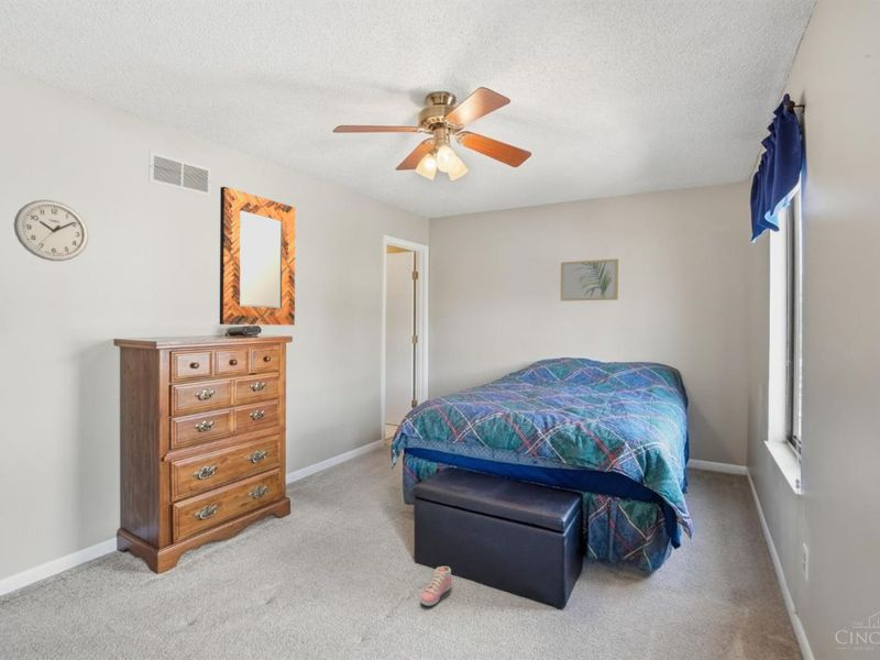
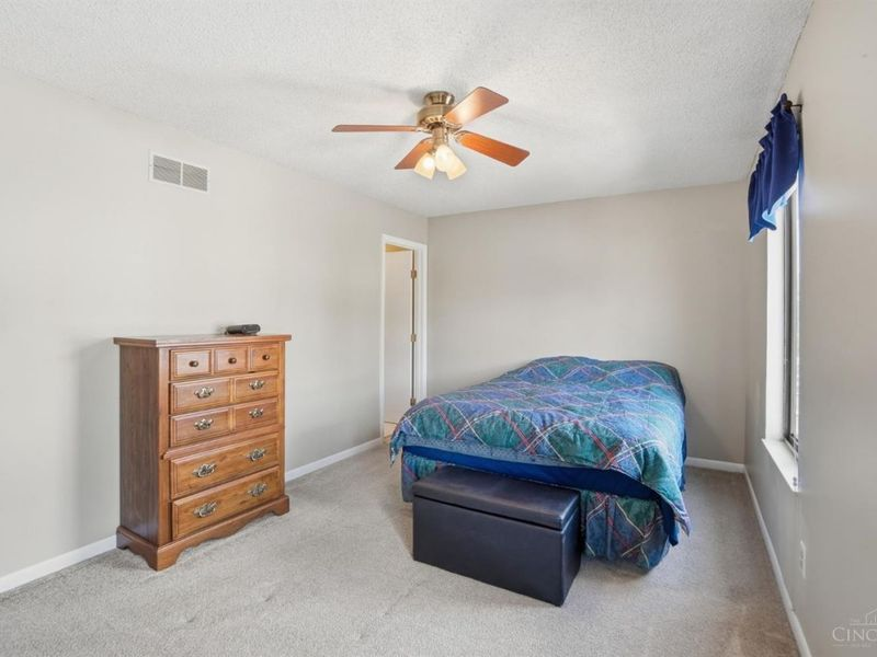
- sneaker [419,565,453,607]
- home mirror [219,186,296,327]
- wall art [560,257,619,302]
- wall clock [12,199,90,262]
